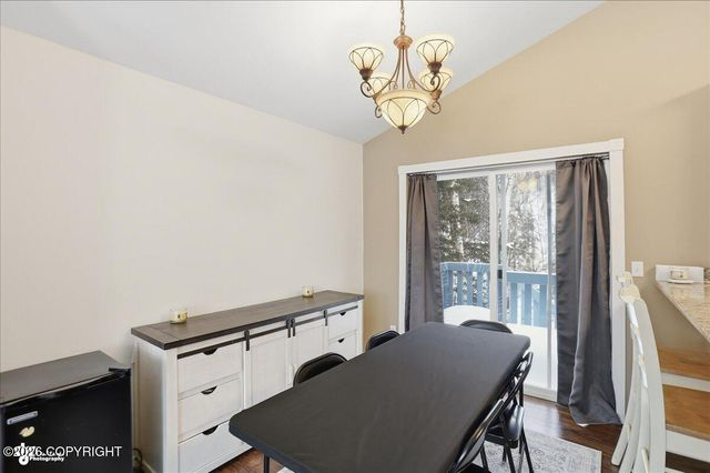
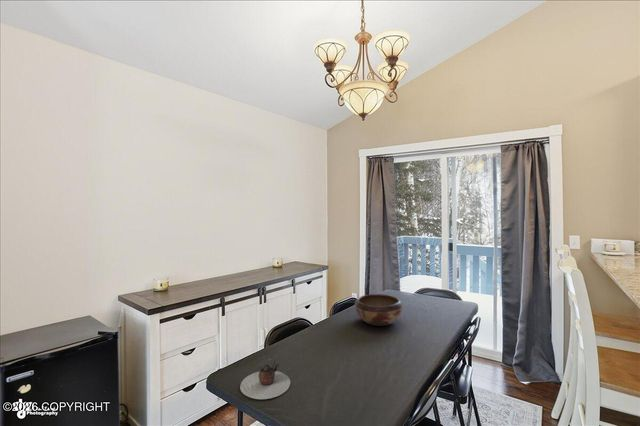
+ teapot [239,358,291,400]
+ decorative bowl [354,293,404,327]
